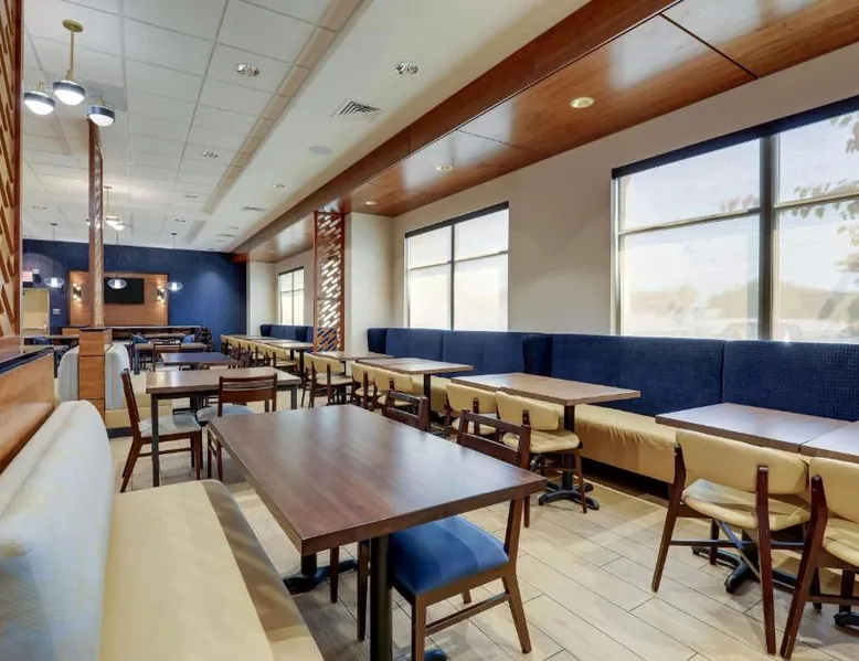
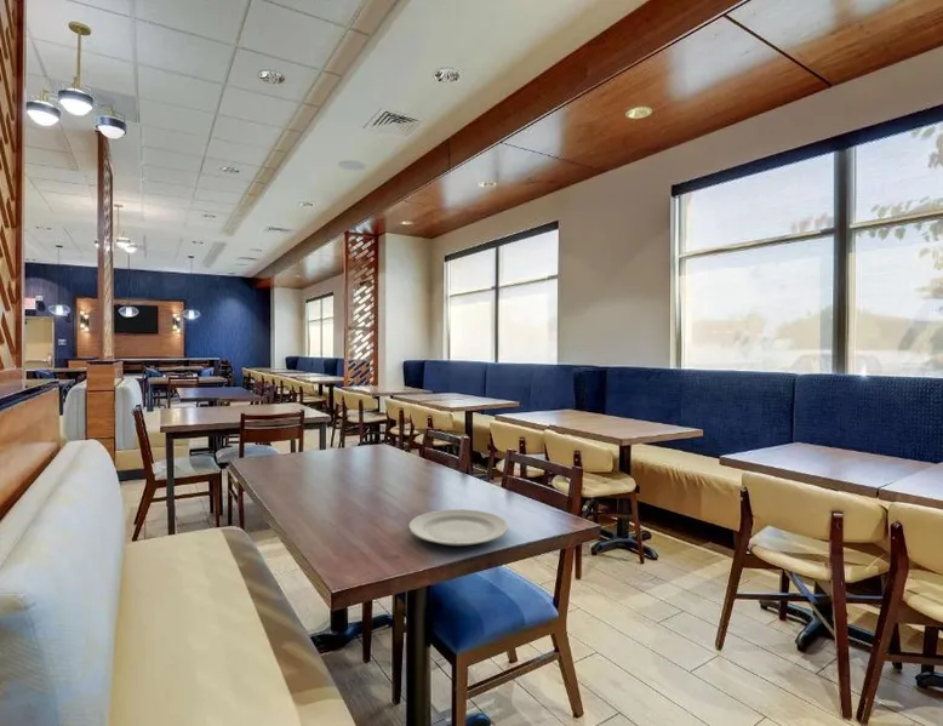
+ chinaware [407,508,510,547]
